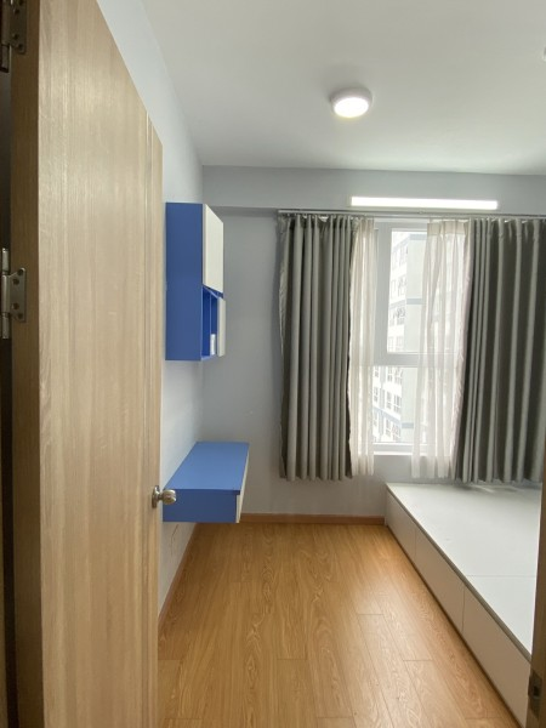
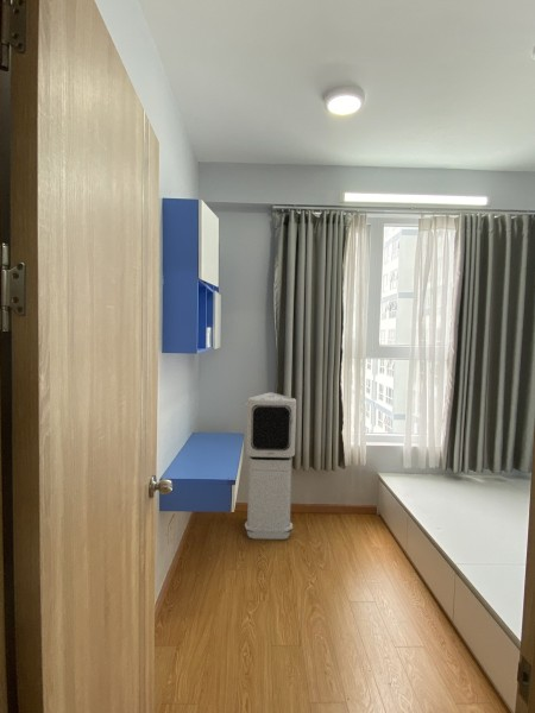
+ air purifier [244,391,297,541]
